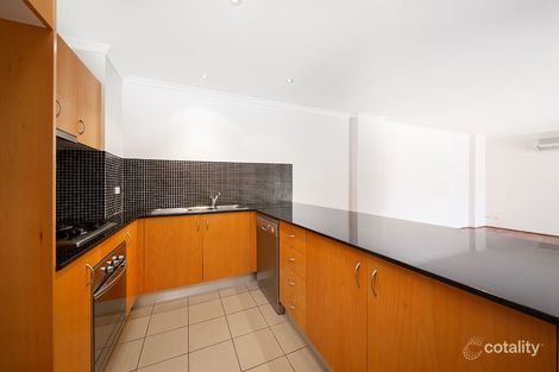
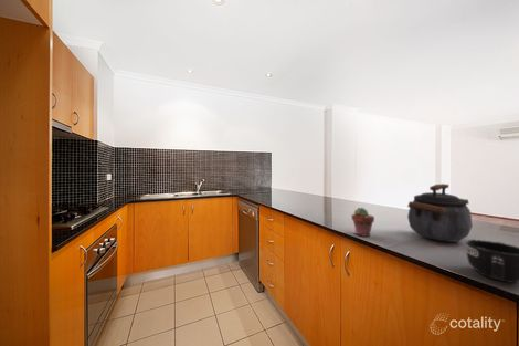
+ kettle [406,182,474,243]
+ mug [465,239,519,284]
+ potted succulent [350,207,375,238]
